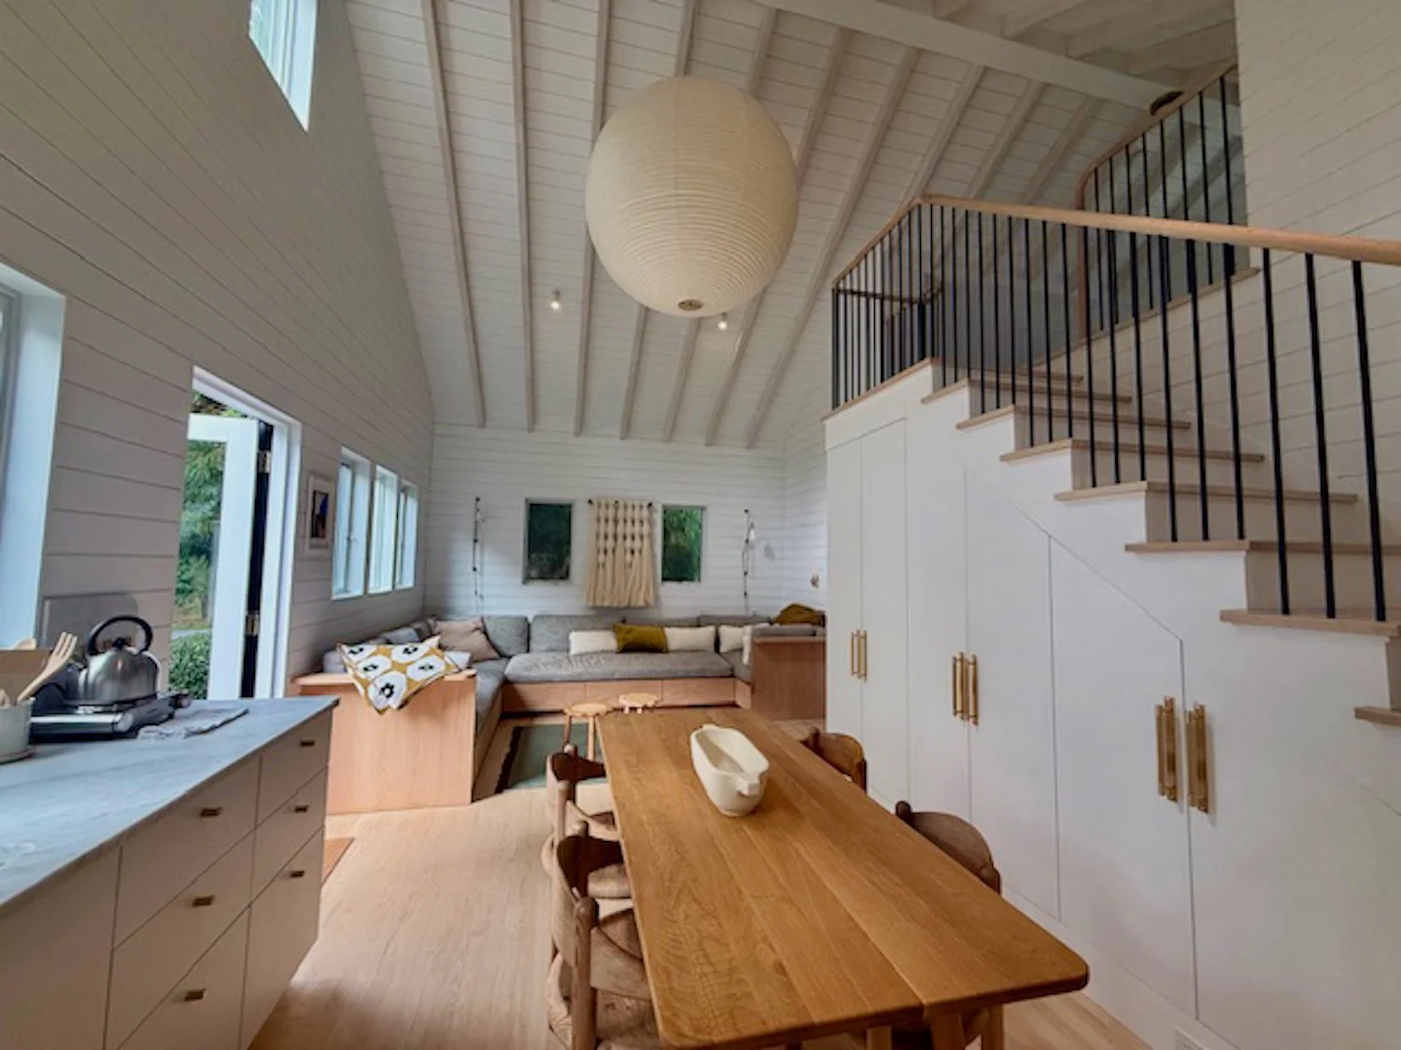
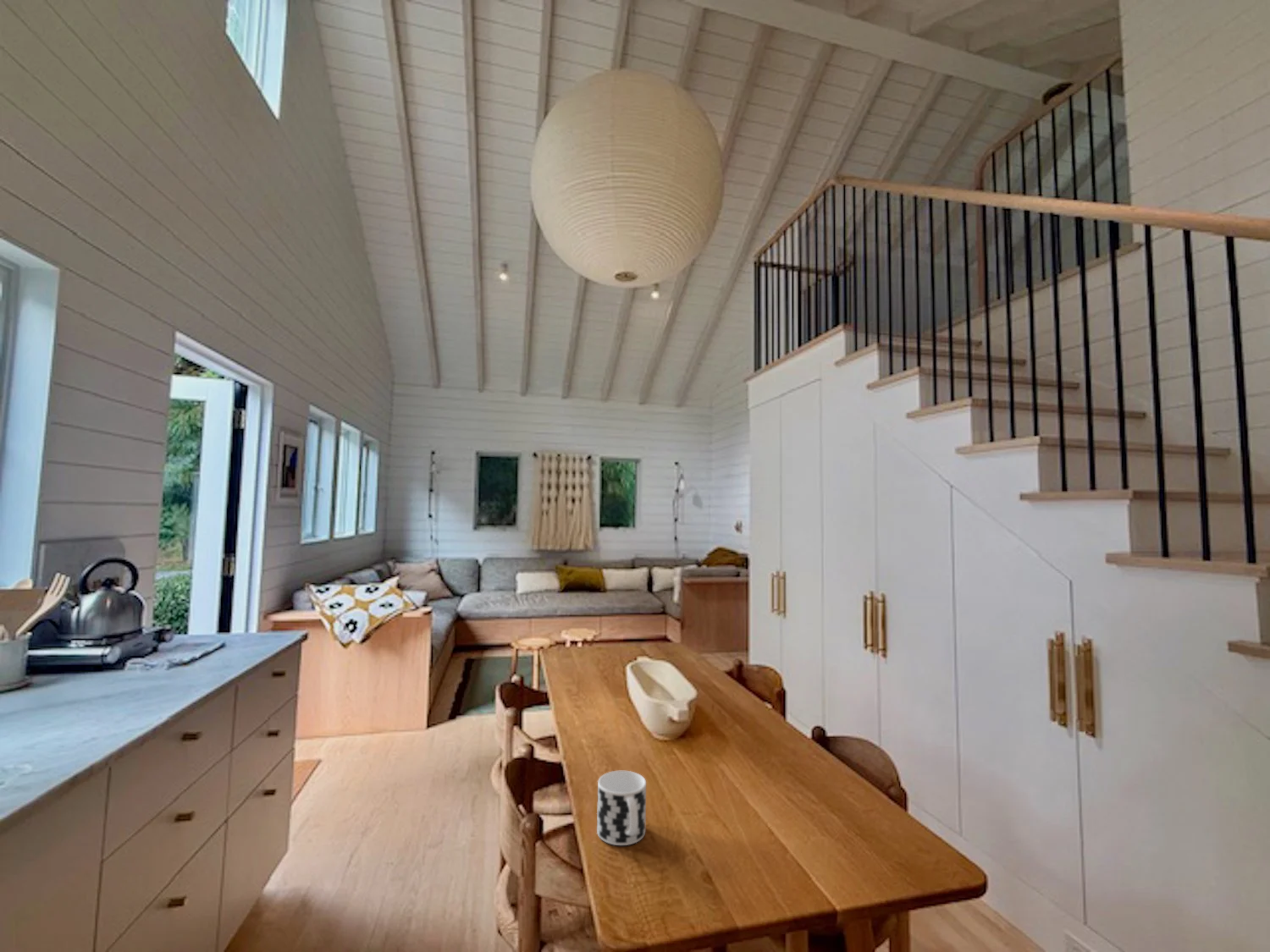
+ cup [596,770,647,846]
